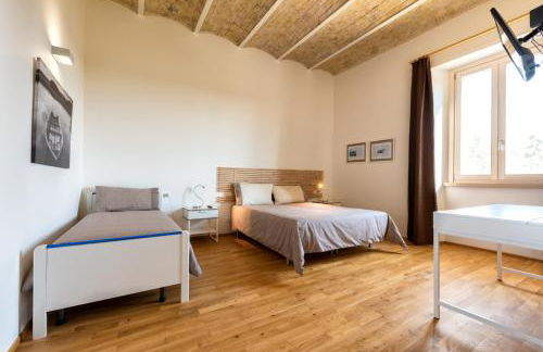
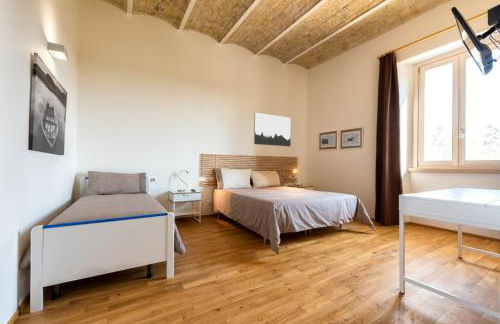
+ wall art [253,111,292,147]
